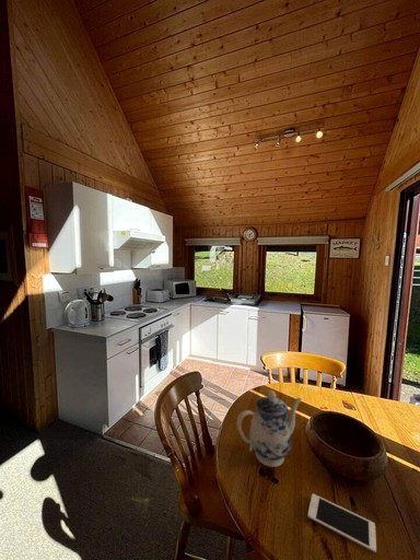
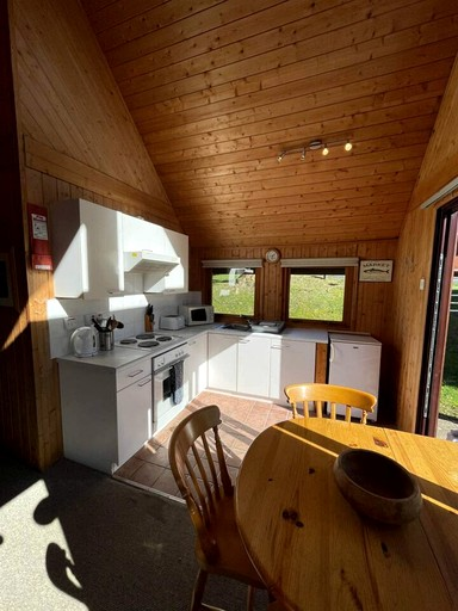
- teapot [236,389,303,468]
- cell phone [307,493,377,553]
